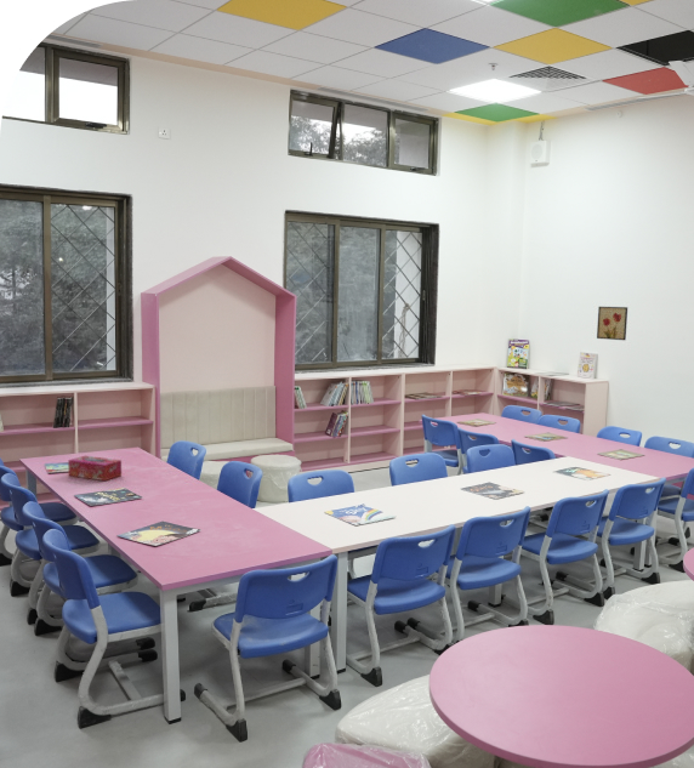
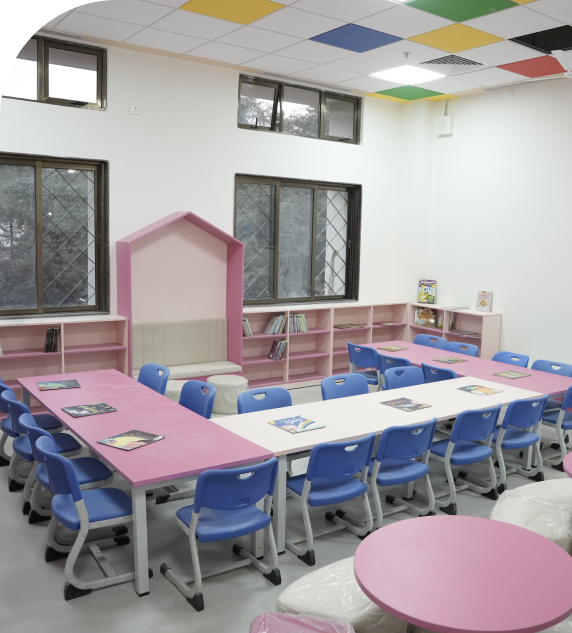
- tissue box [67,455,123,482]
- wall art [596,306,628,341]
